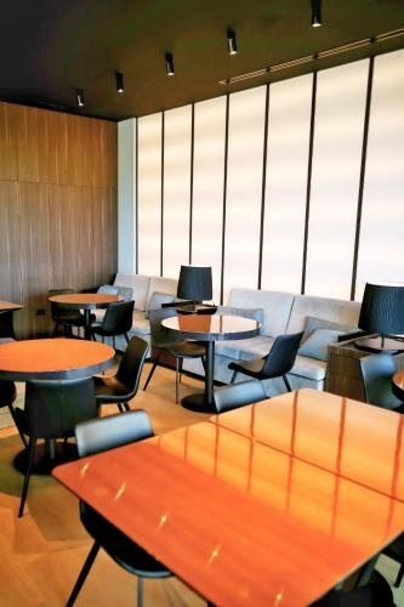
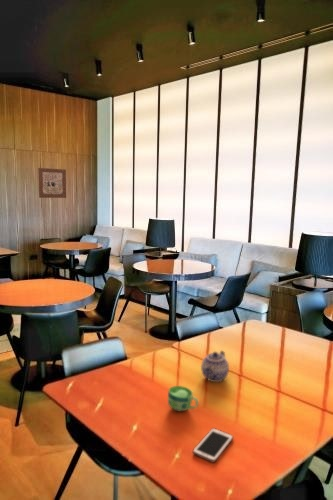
+ teapot [200,350,230,383]
+ cup [167,385,199,413]
+ wall art [37,167,67,199]
+ cell phone [192,427,234,463]
